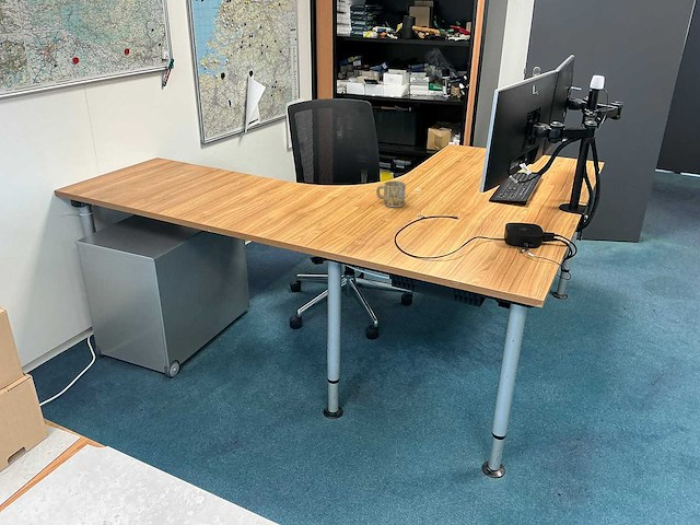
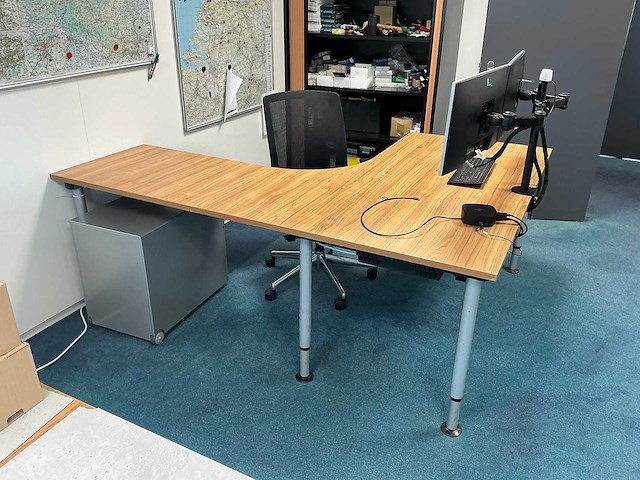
- mug [375,179,407,208]
